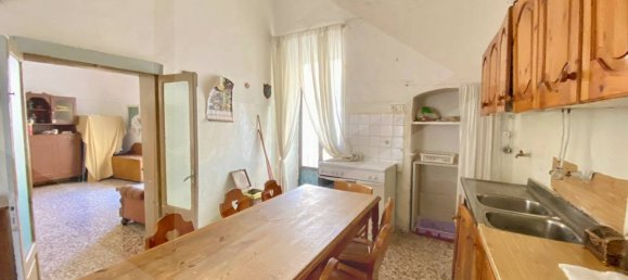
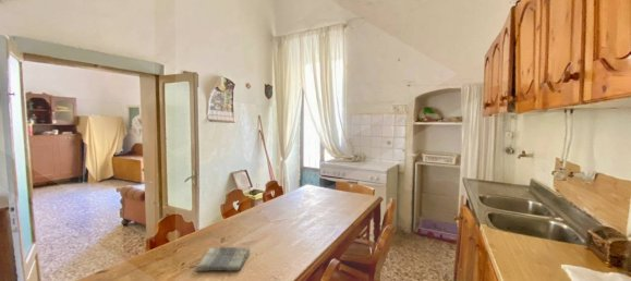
+ dish towel [194,246,251,272]
